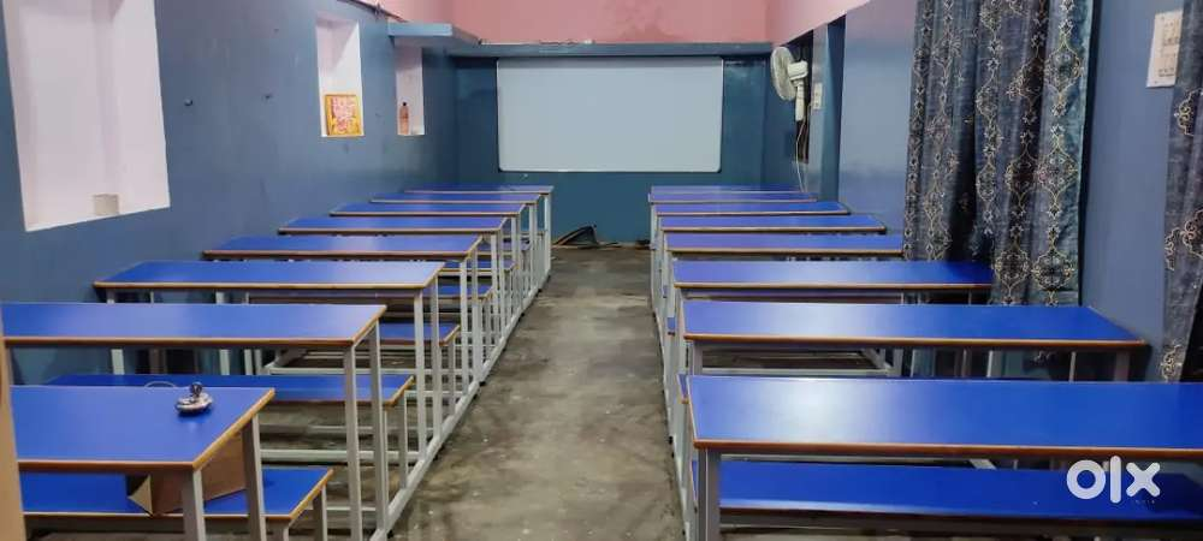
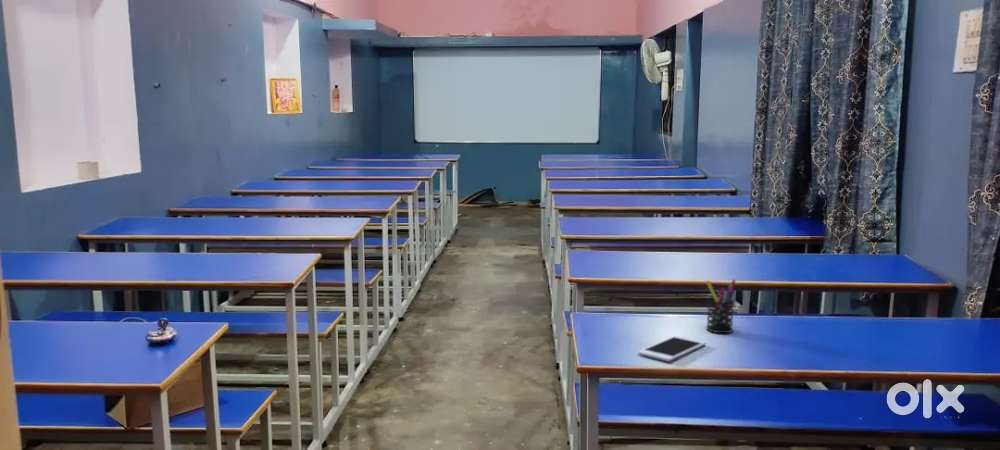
+ pen holder [705,279,737,334]
+ cell phone [637,335,707,362]
